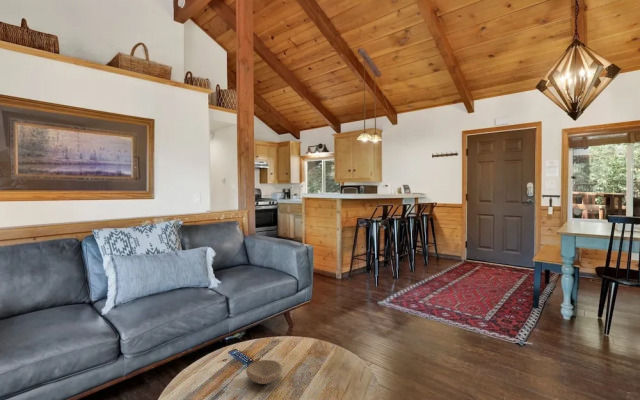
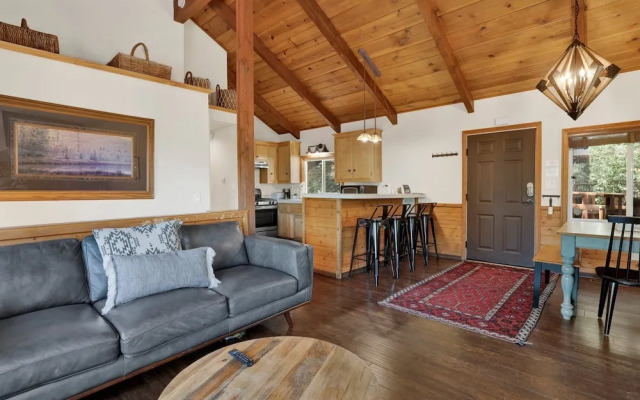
- bowl [245,359,283,385]
